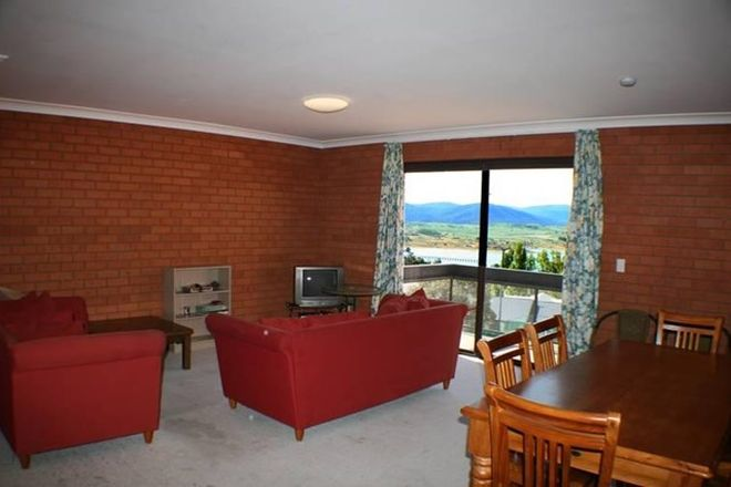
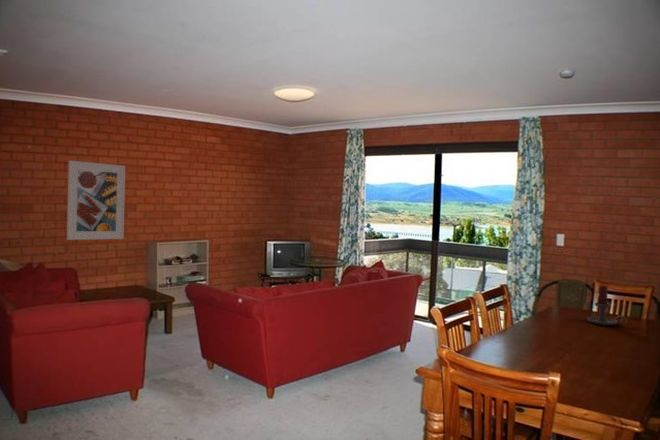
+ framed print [66,160,126,241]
+ candle holder [586,285,628,326]
